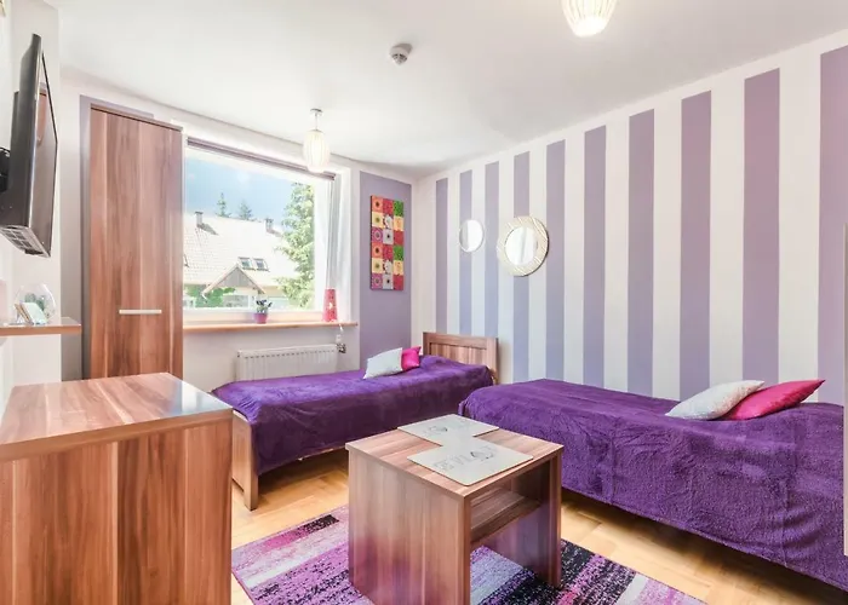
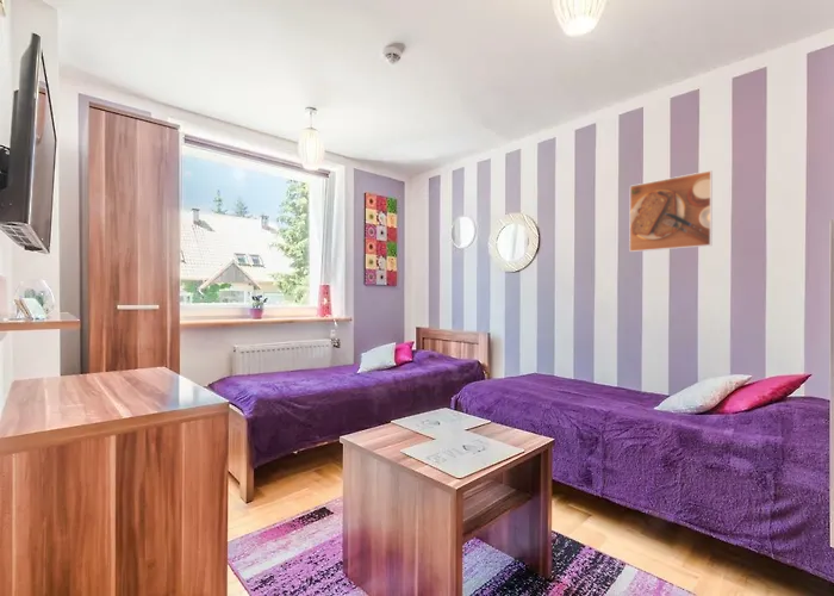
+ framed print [628,169,714,253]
